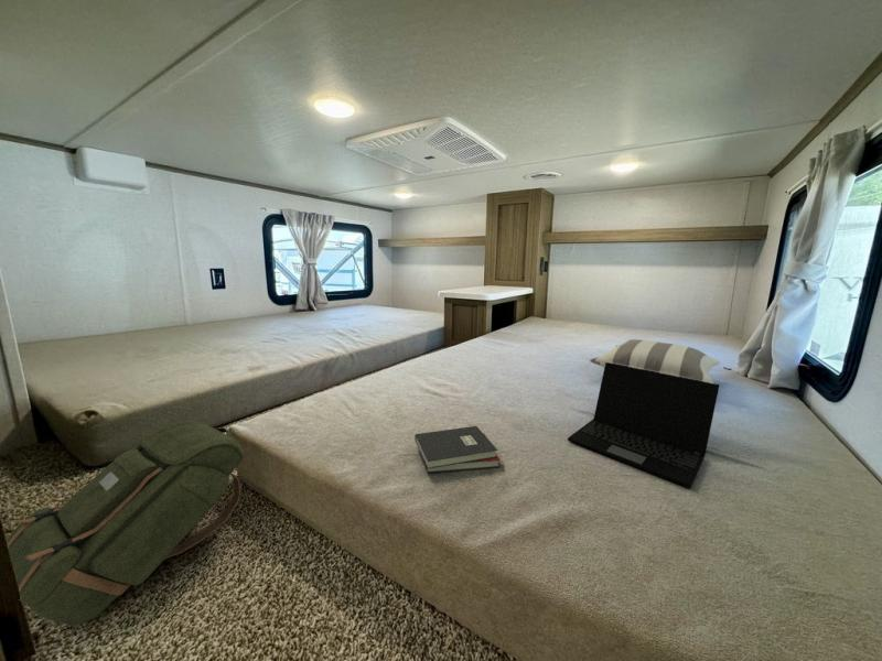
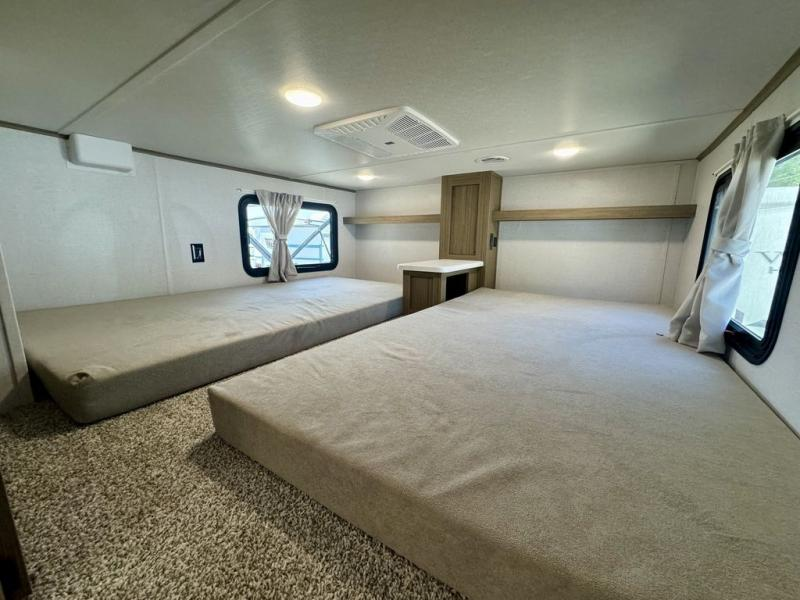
- laptop [567,362,720,489]
- pillow [589,338,721,383]
- backpack [6,420,245,626]
- hardback book [413,425,501,474]
